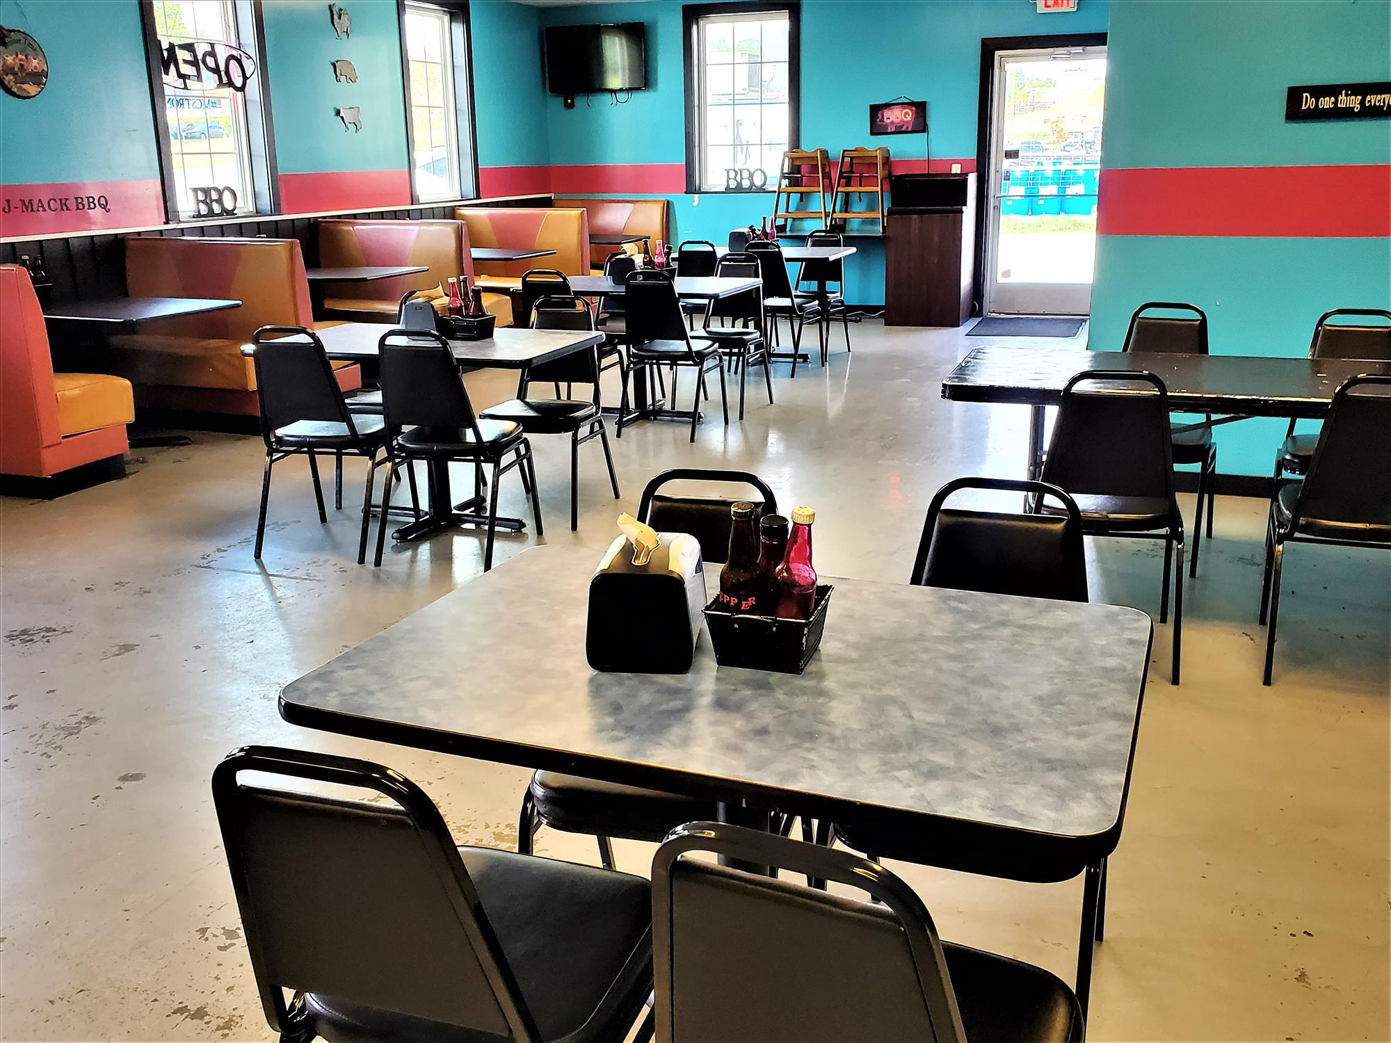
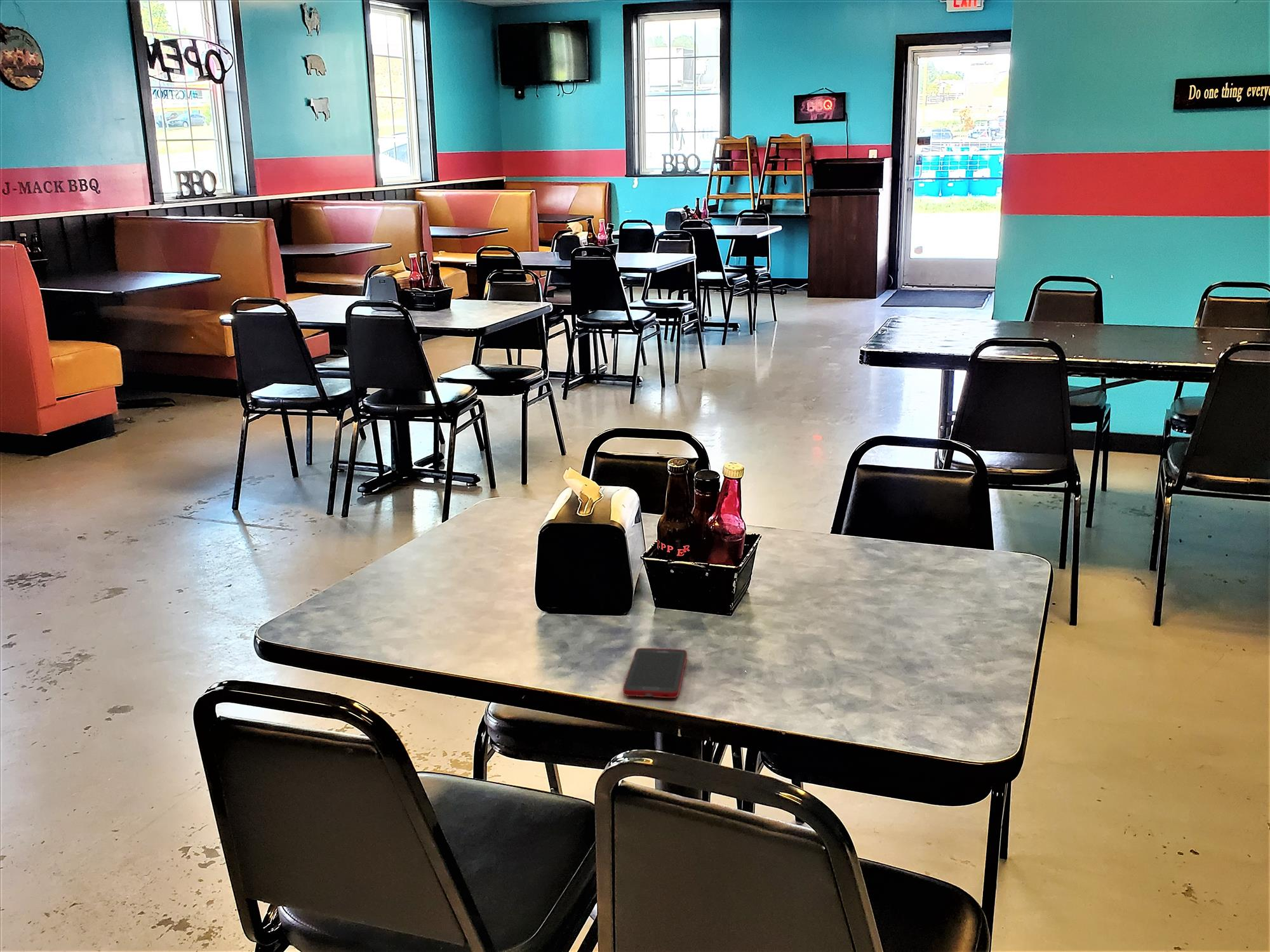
+ cell phone [622,647,688,699]
